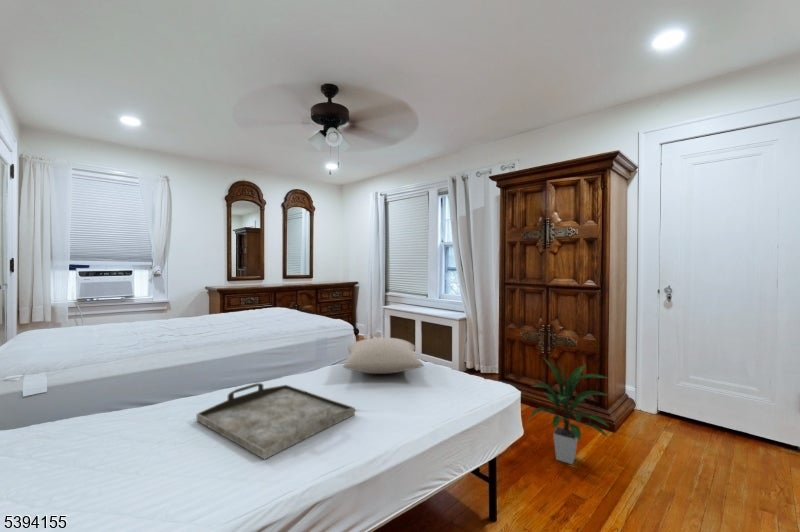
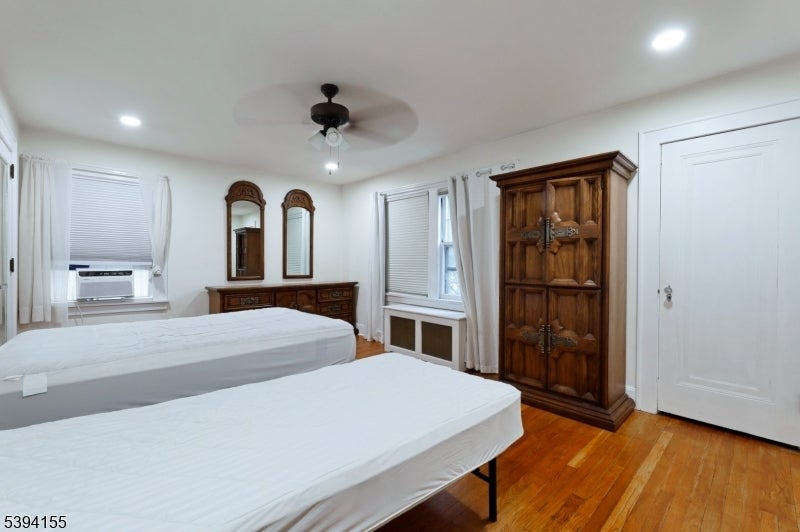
- serving tray [195,382,356,460]
- indoor plant [526,356,609,465]
- pillow [342,337,424,375]
